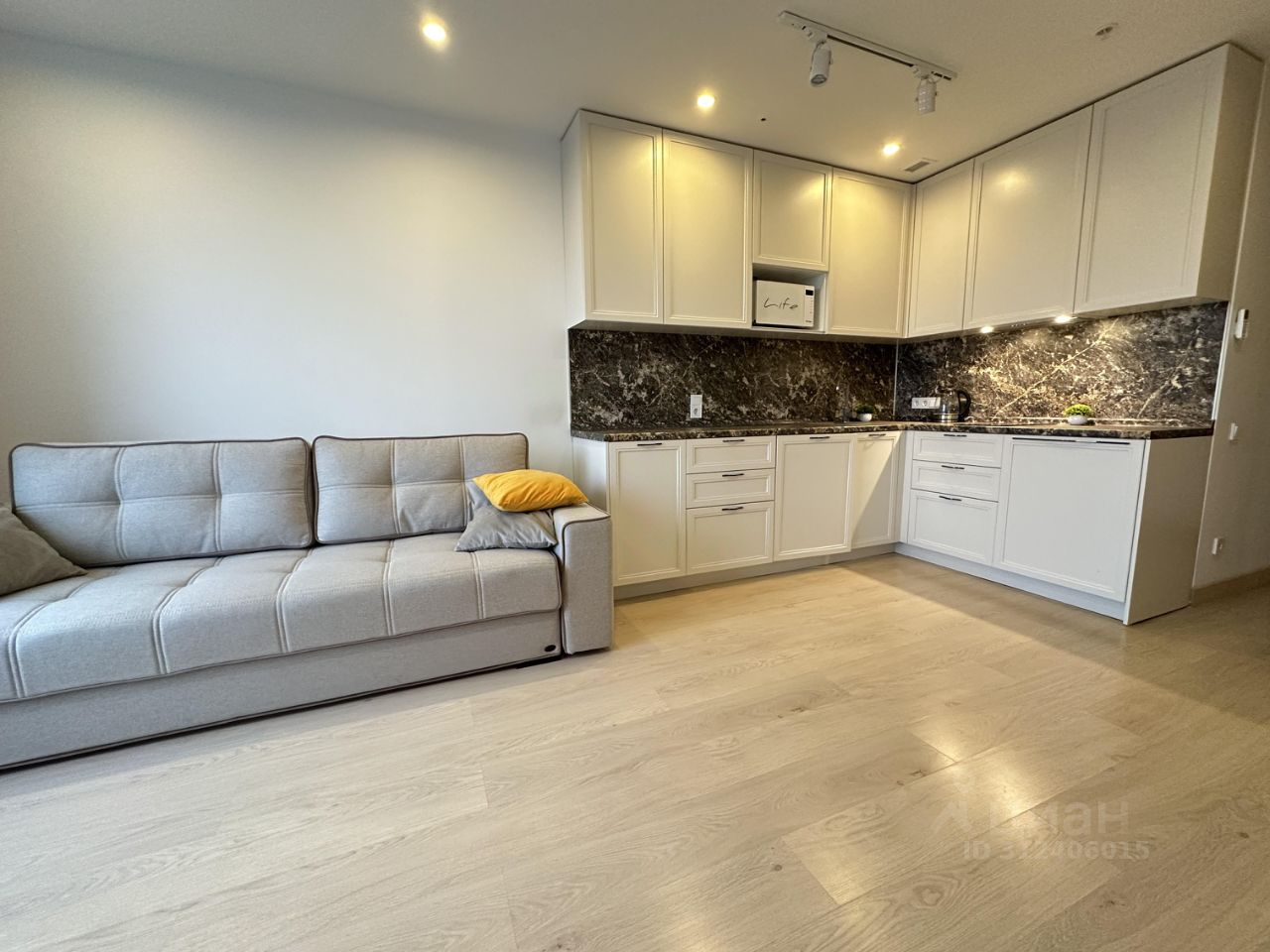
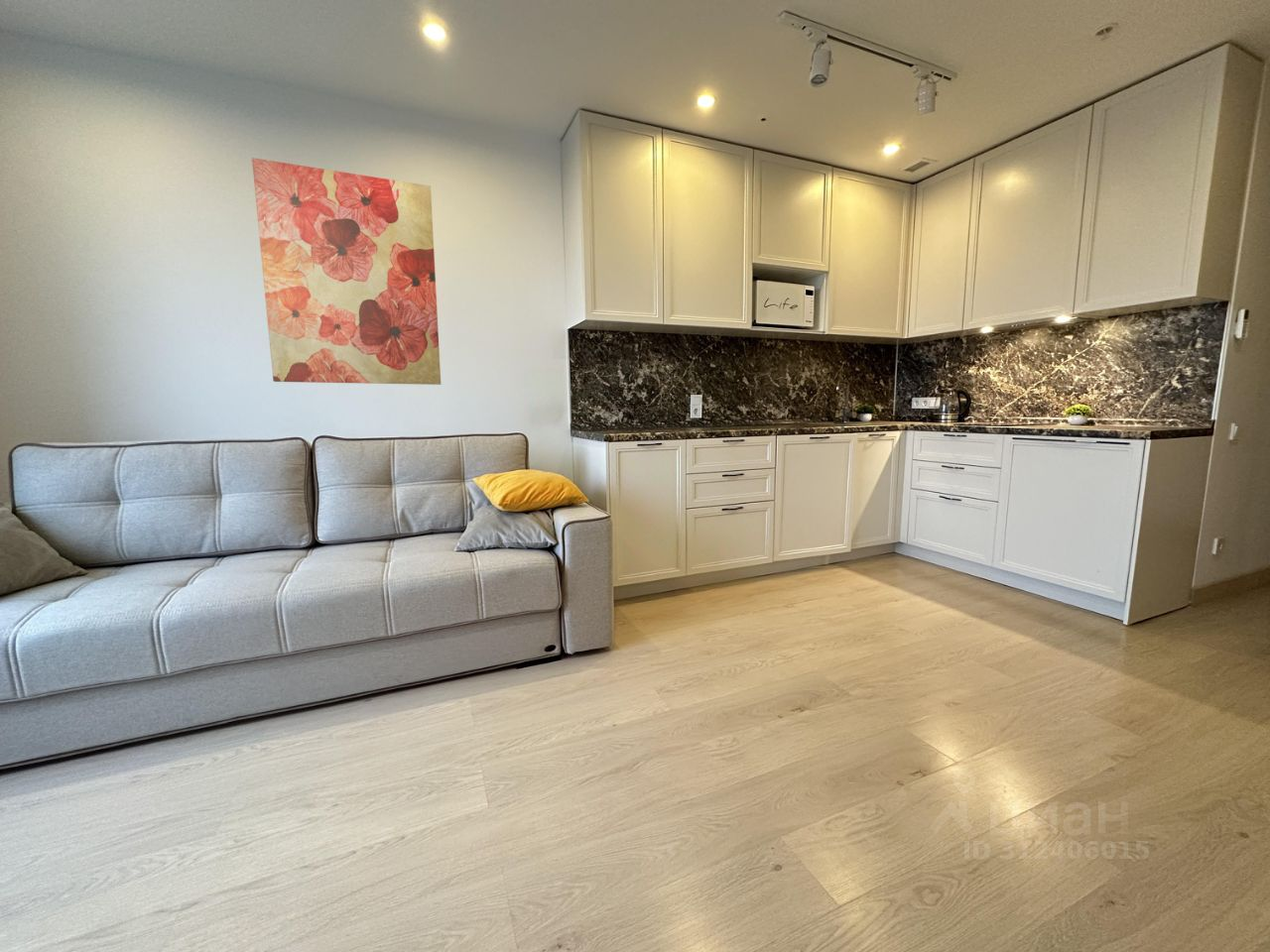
+ wall art [251,157,442,386]
